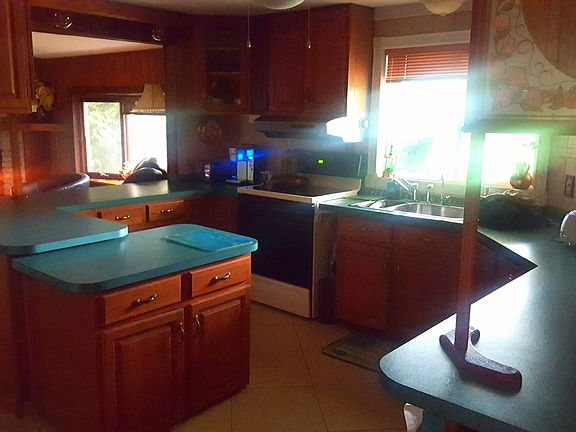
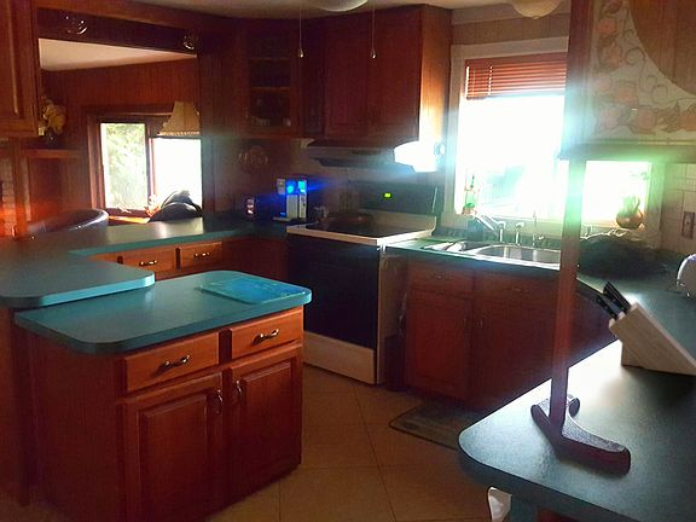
+ knife block [594,279,696,377]
